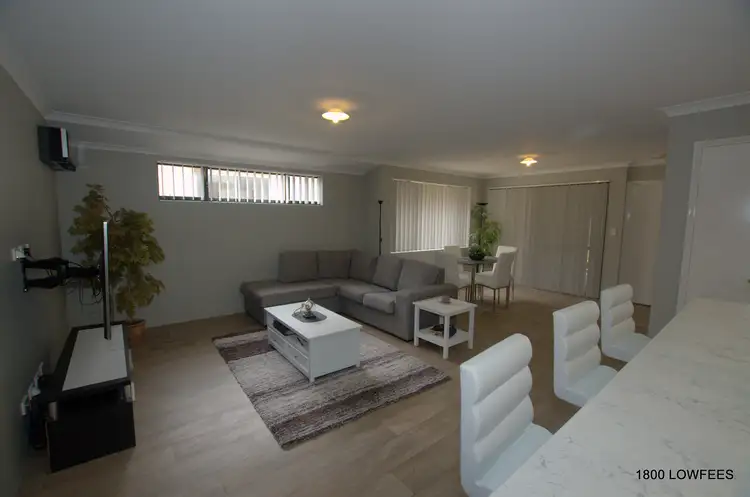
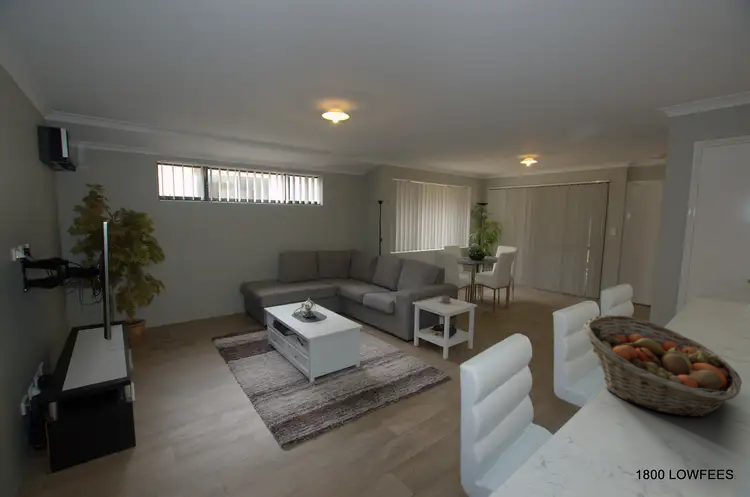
+ fruit basket [583,314,743,418]
